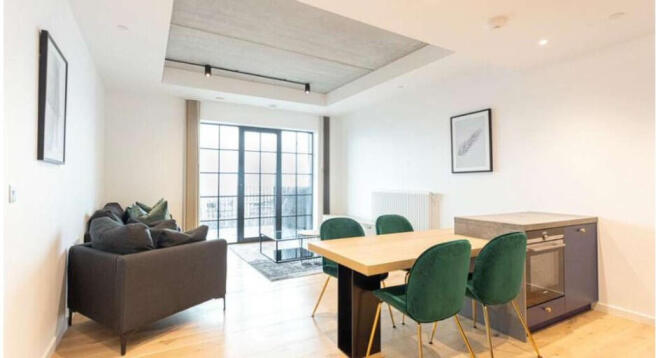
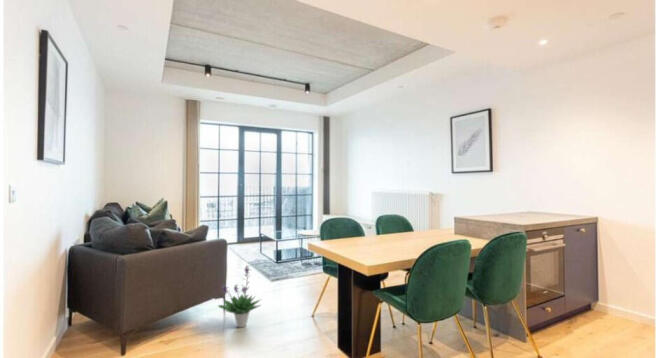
+ potted plant [217,264,262,328]
